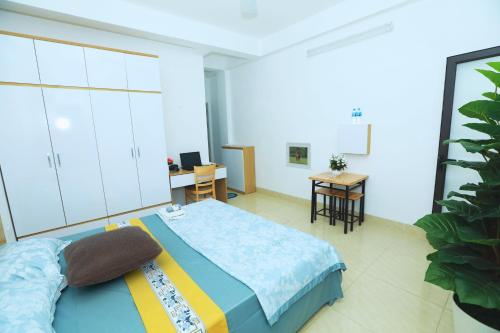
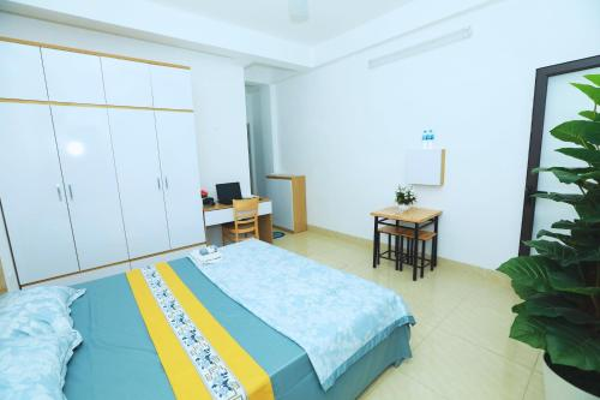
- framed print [285,141,313,171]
- pillow [62,225,164,288]
